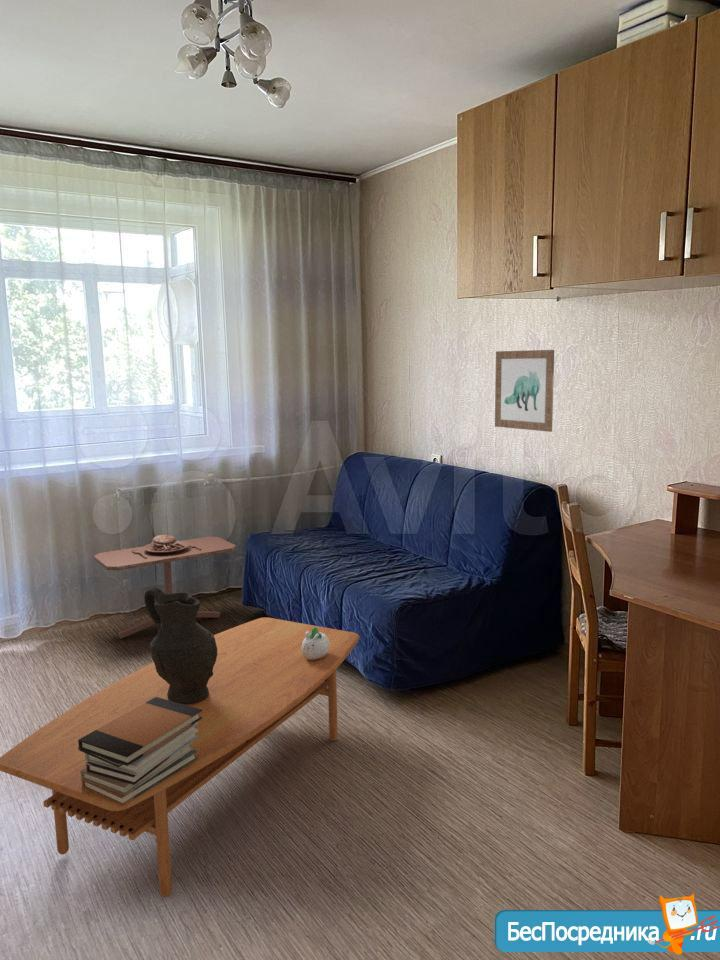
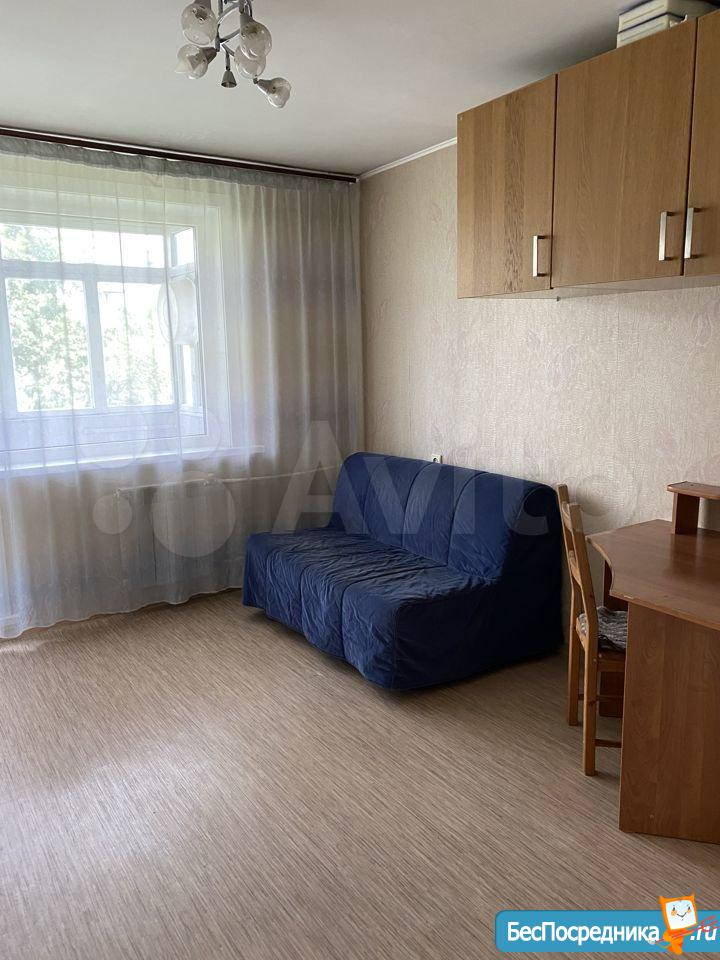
- coffee table [0,617,360,898]
- decorative vase [143,586,218,704]
- book stack [78,697,202,806]
- wall art [494,349,555,433]
- succulent planter [302,627,330,660]
- side table [93,534,237,640]
